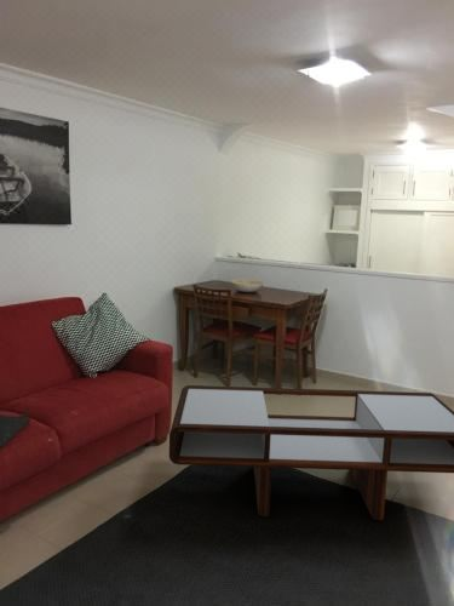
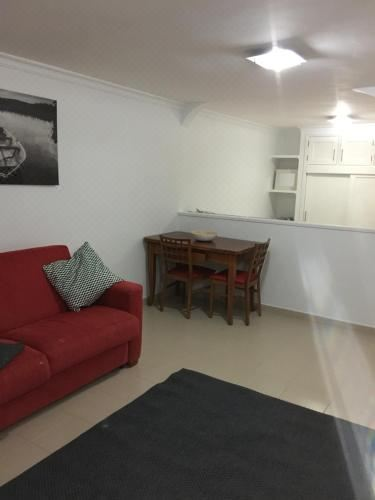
- coffee table [168,384,454,521]
